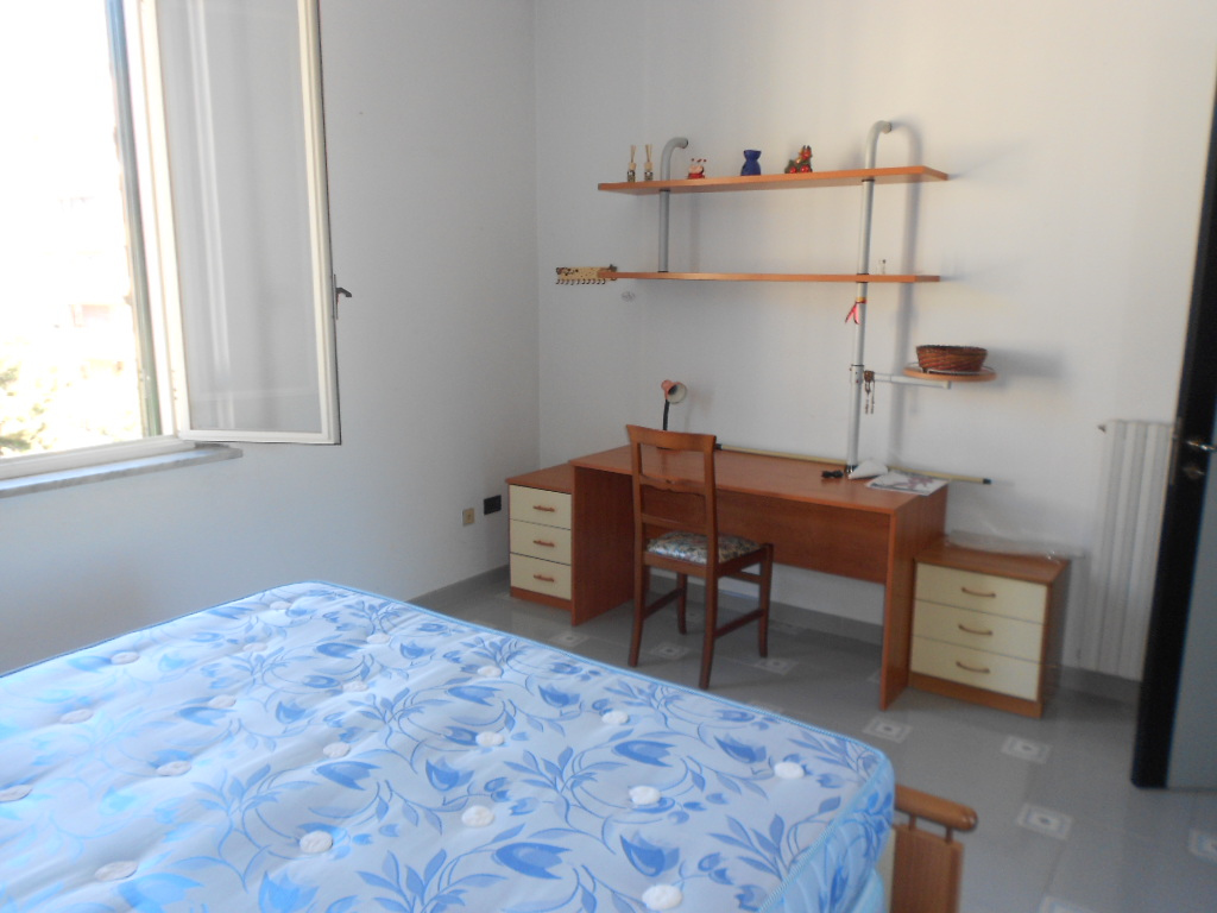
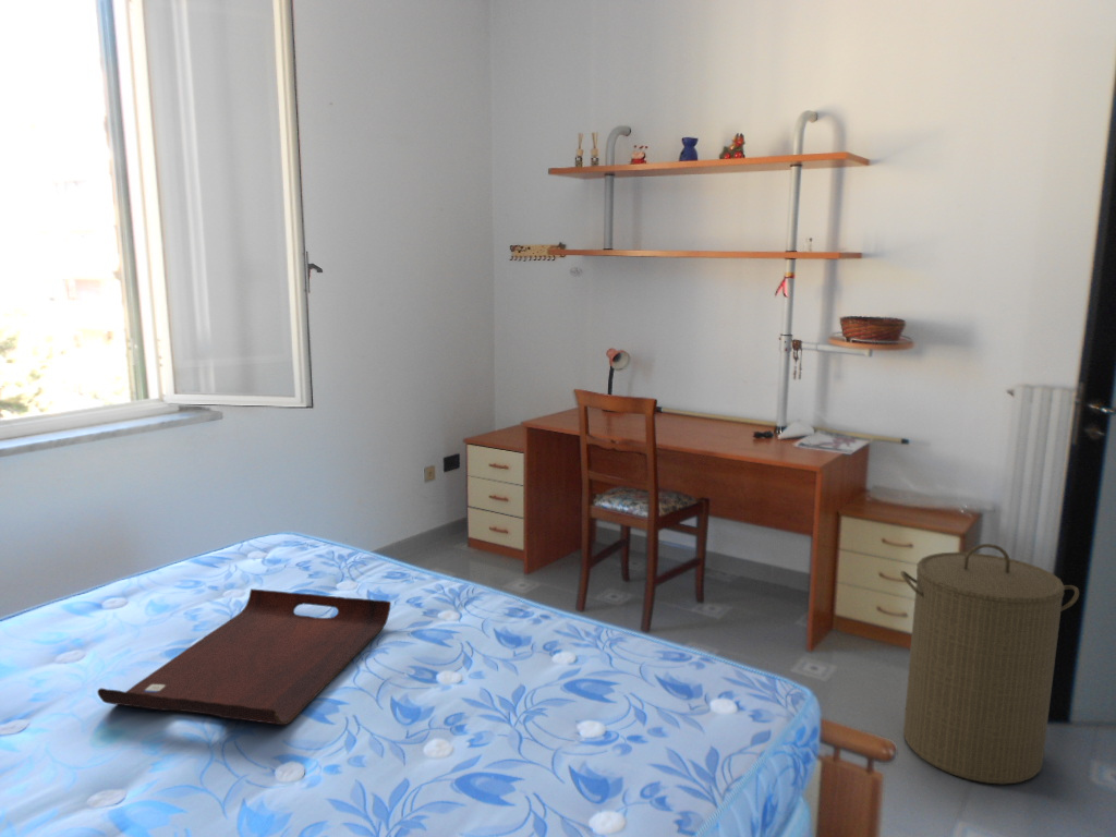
+ serving tray [96,587,392,726]
+ laundry hamper [899,543,1080,786]
